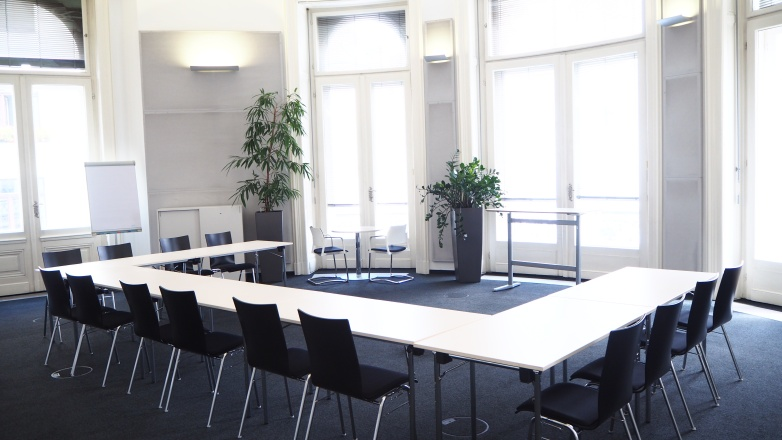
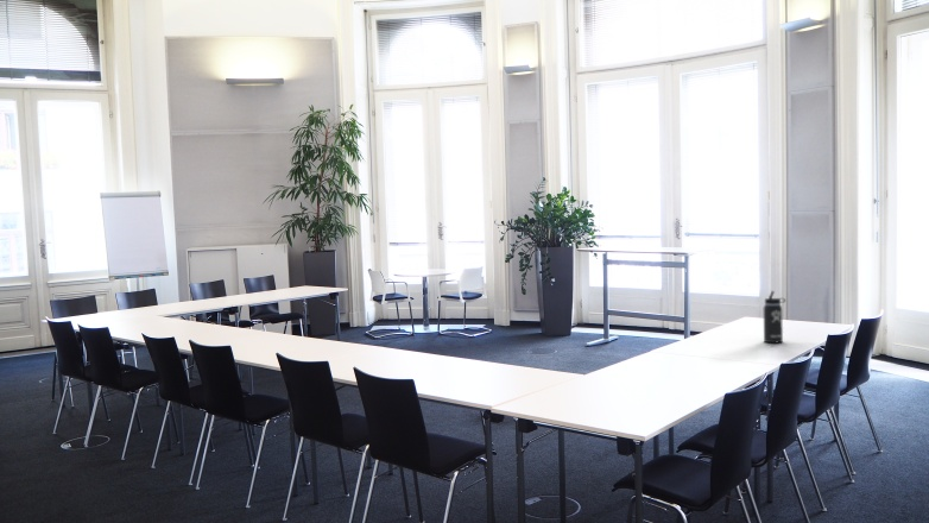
+ thermos bottle [763,290,786,345]
